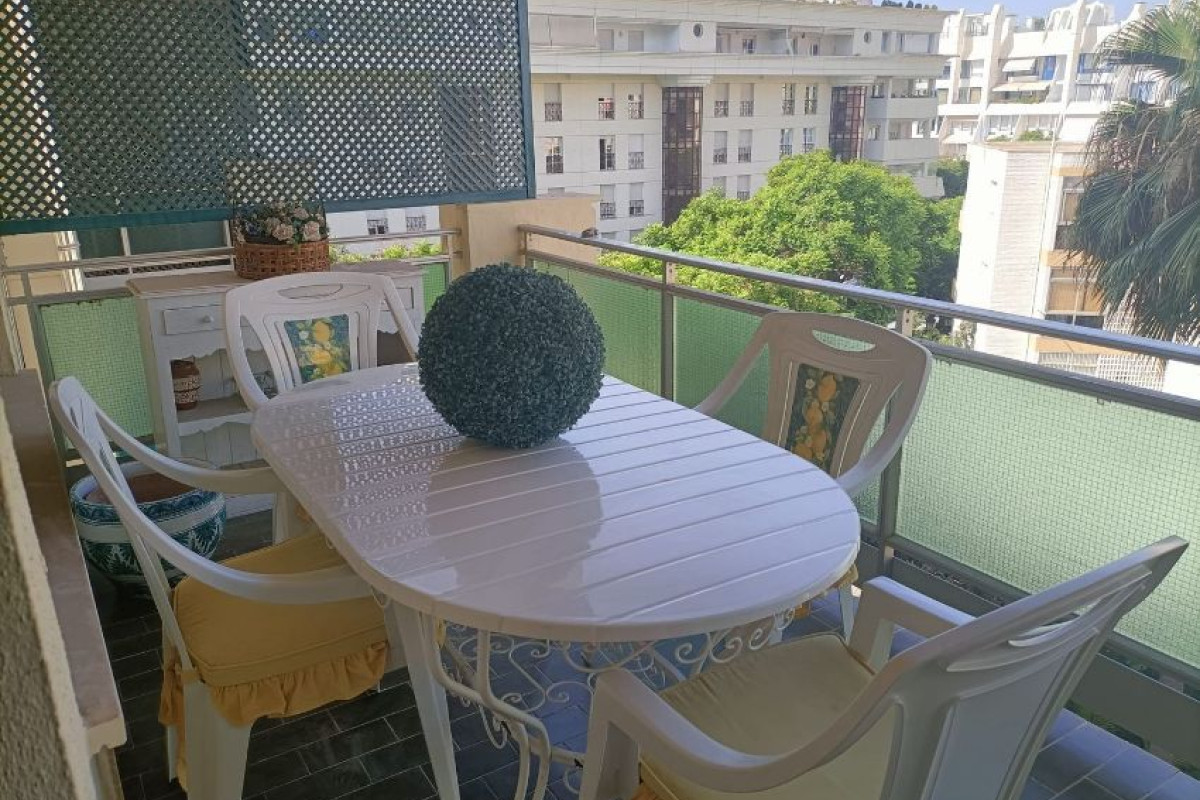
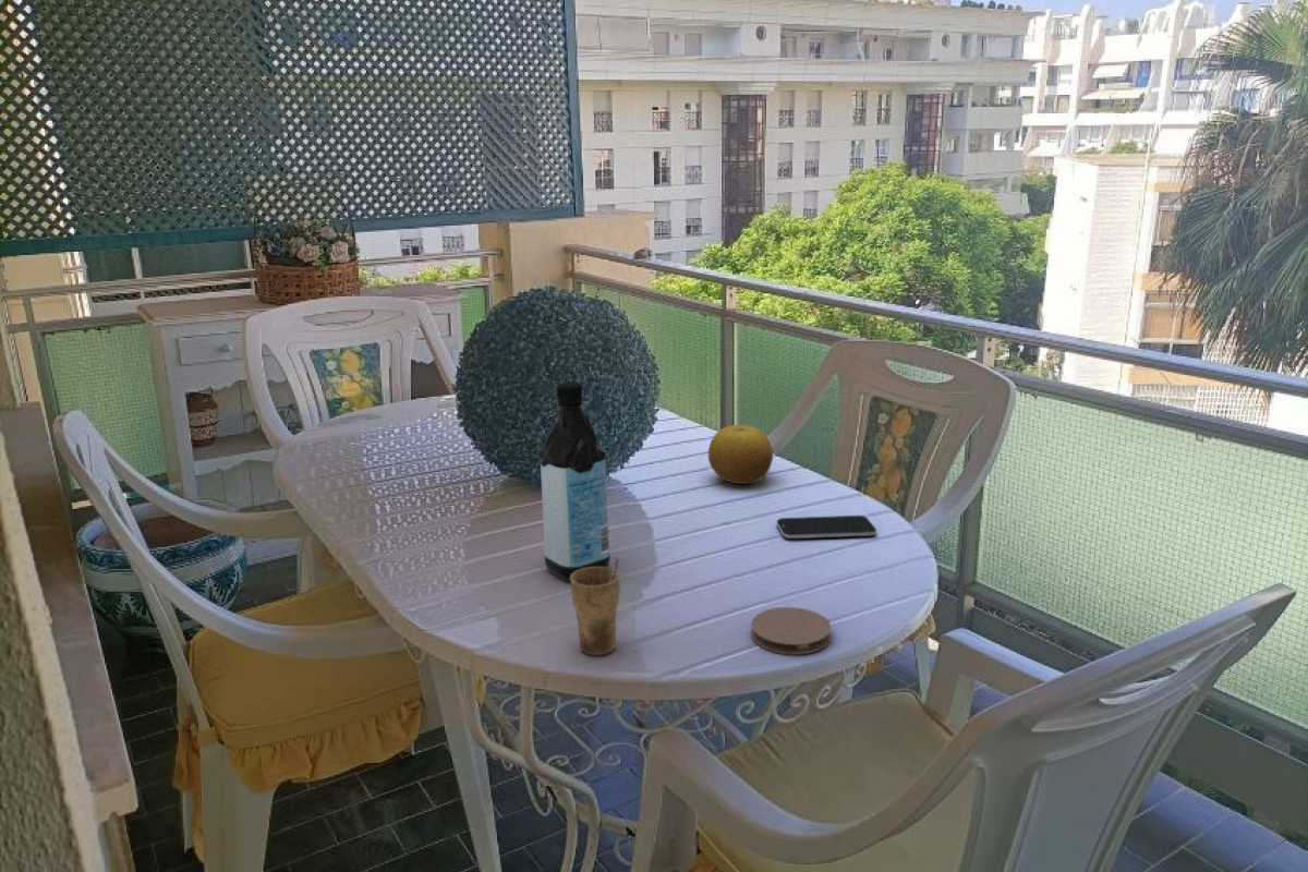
+ water bottle [538,380,611,582]
+ fruit [707,424,774,485]
+ smartphone [775,514,877,540]
+ cup [570,557,621,656]
+ coaster [750,606,833,655]
